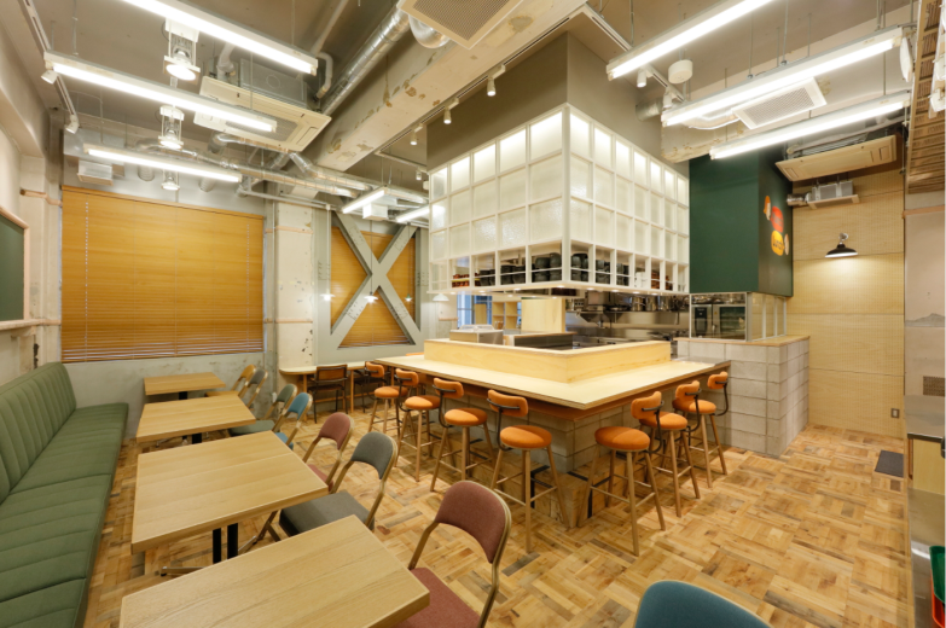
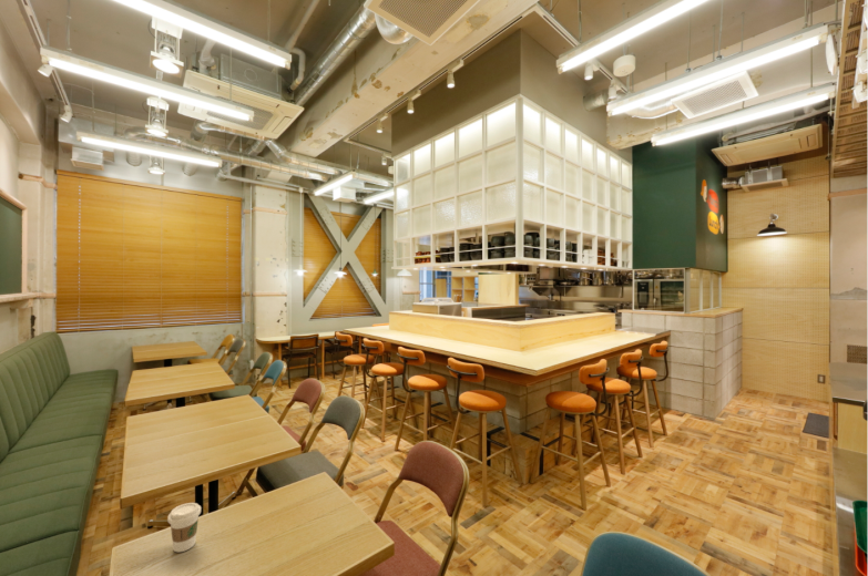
+ coffee cup [166,502,202,553]
